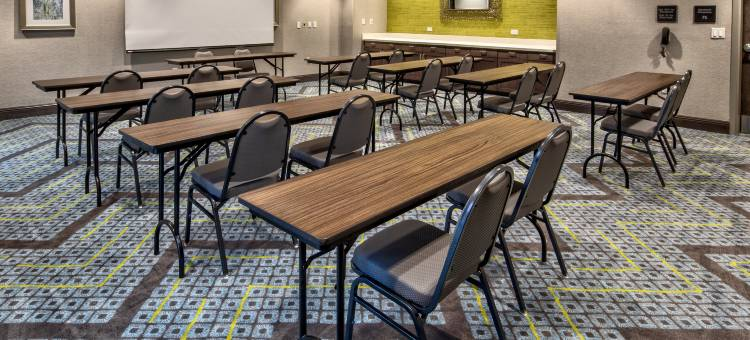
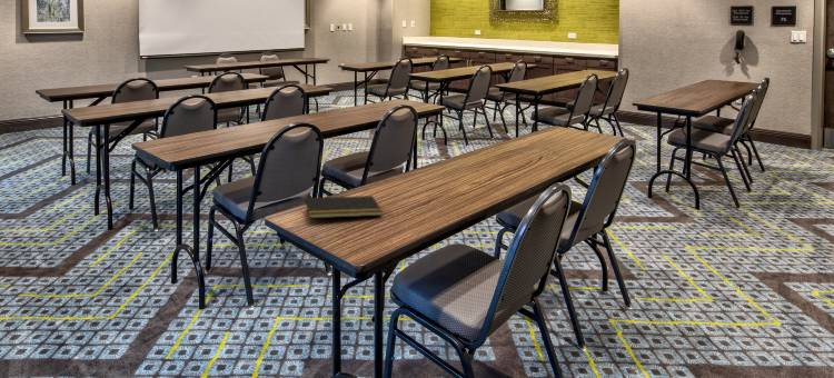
+ notepad [302,195,384,219]
